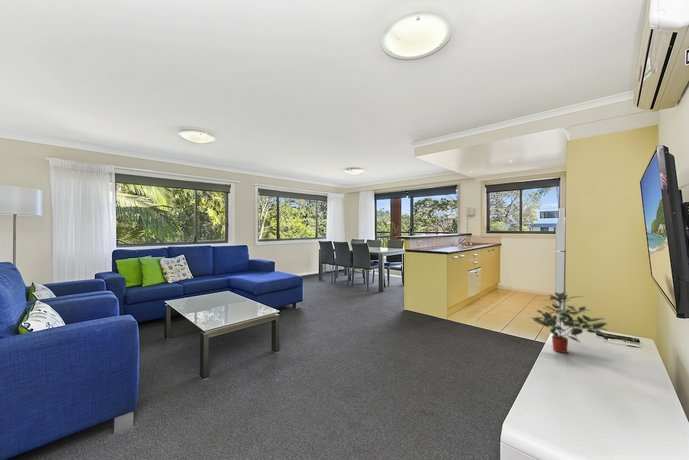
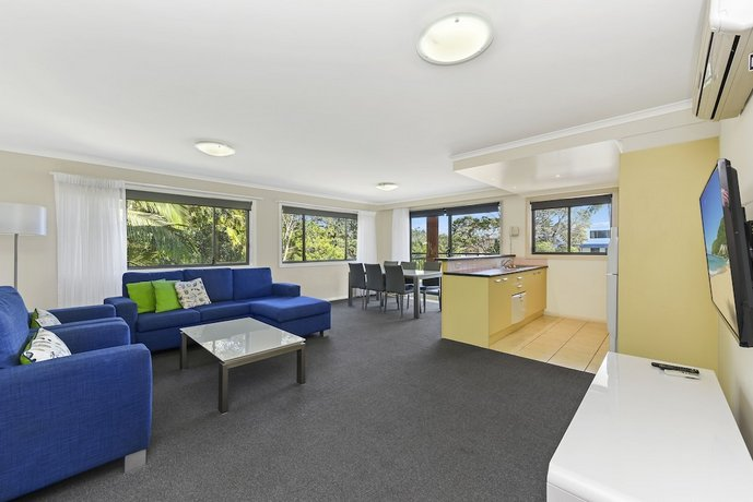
- potted plant [531,291,610,354]
